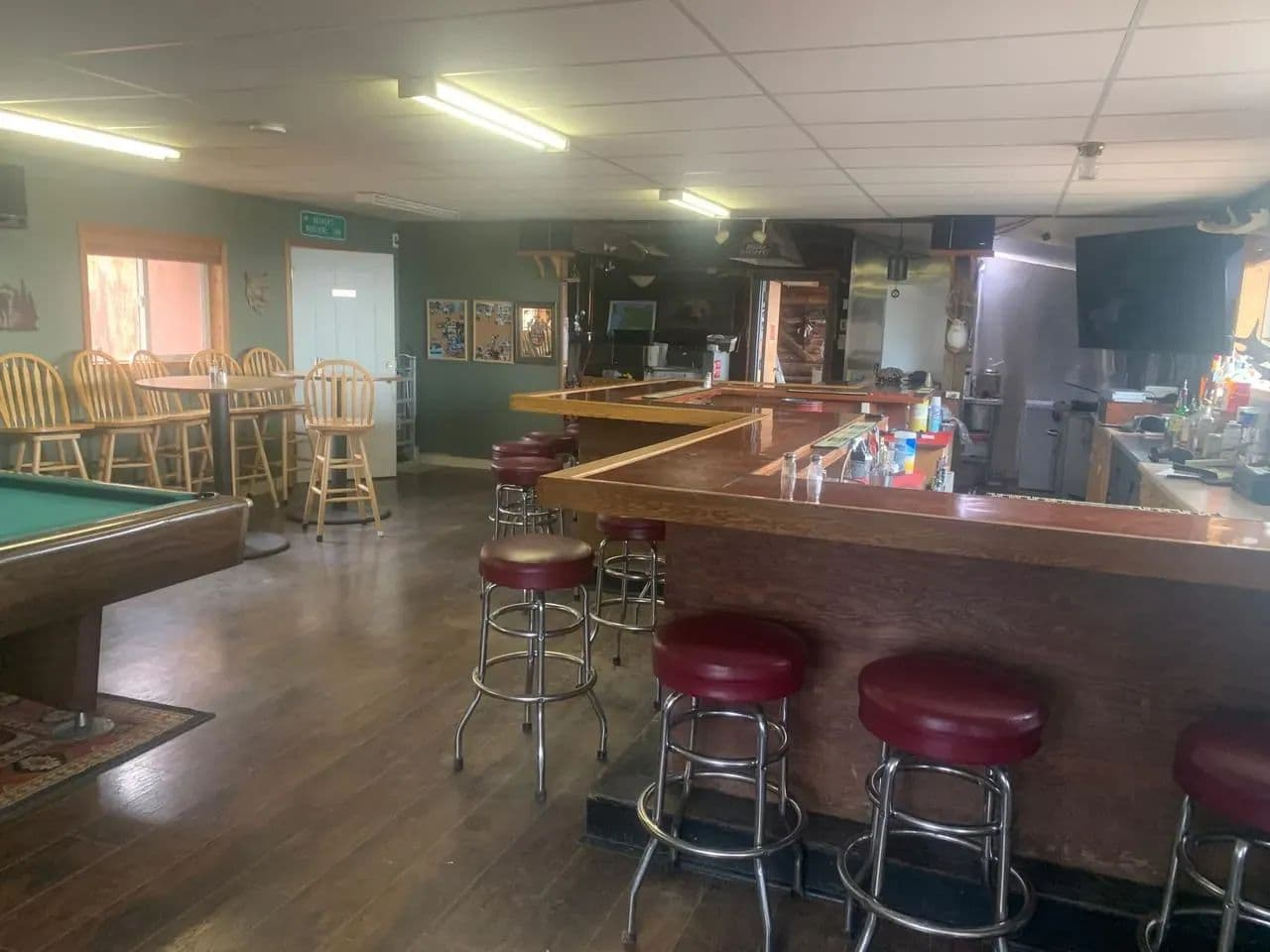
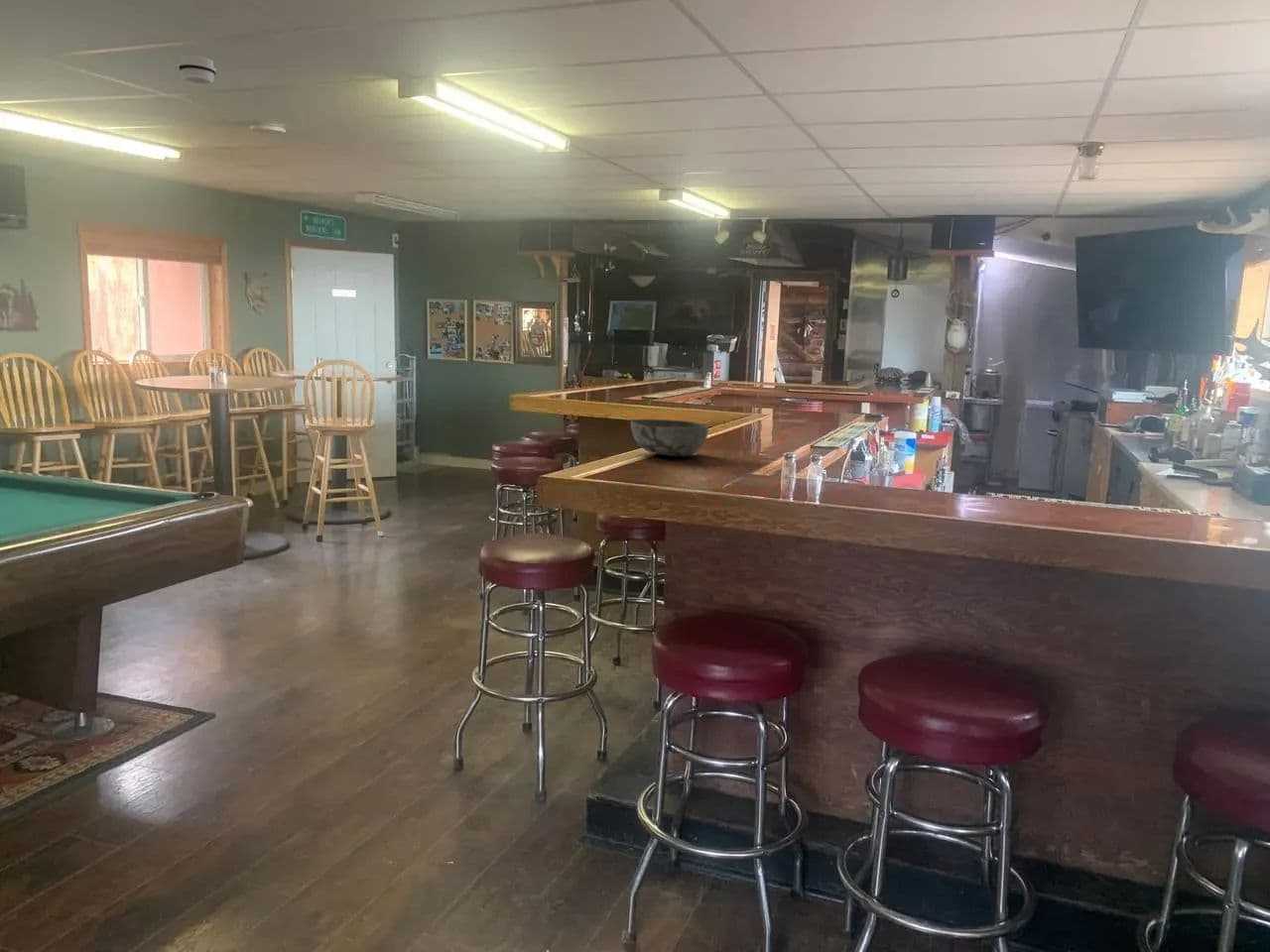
+ bowl [630,418,709,458]
+ smoke detector [178,54,217,85]
